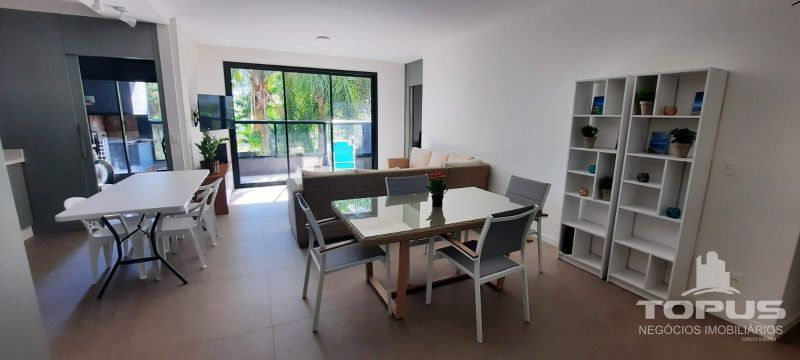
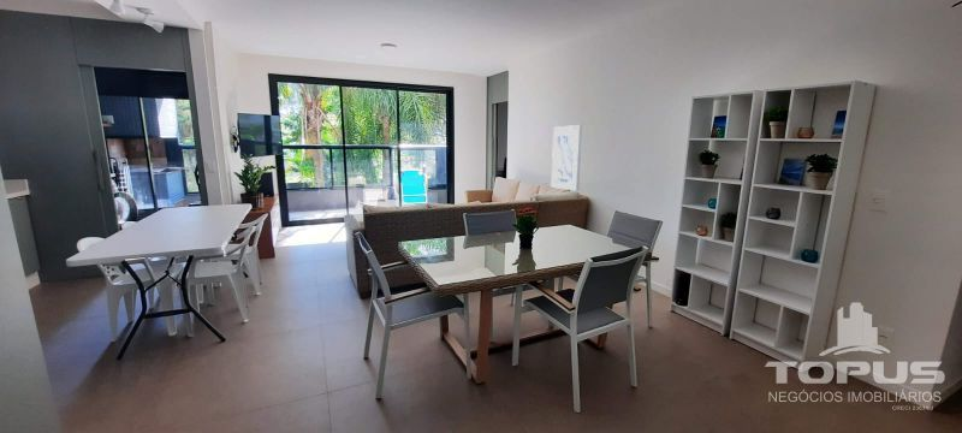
+ wall art [551,124,583,191]
